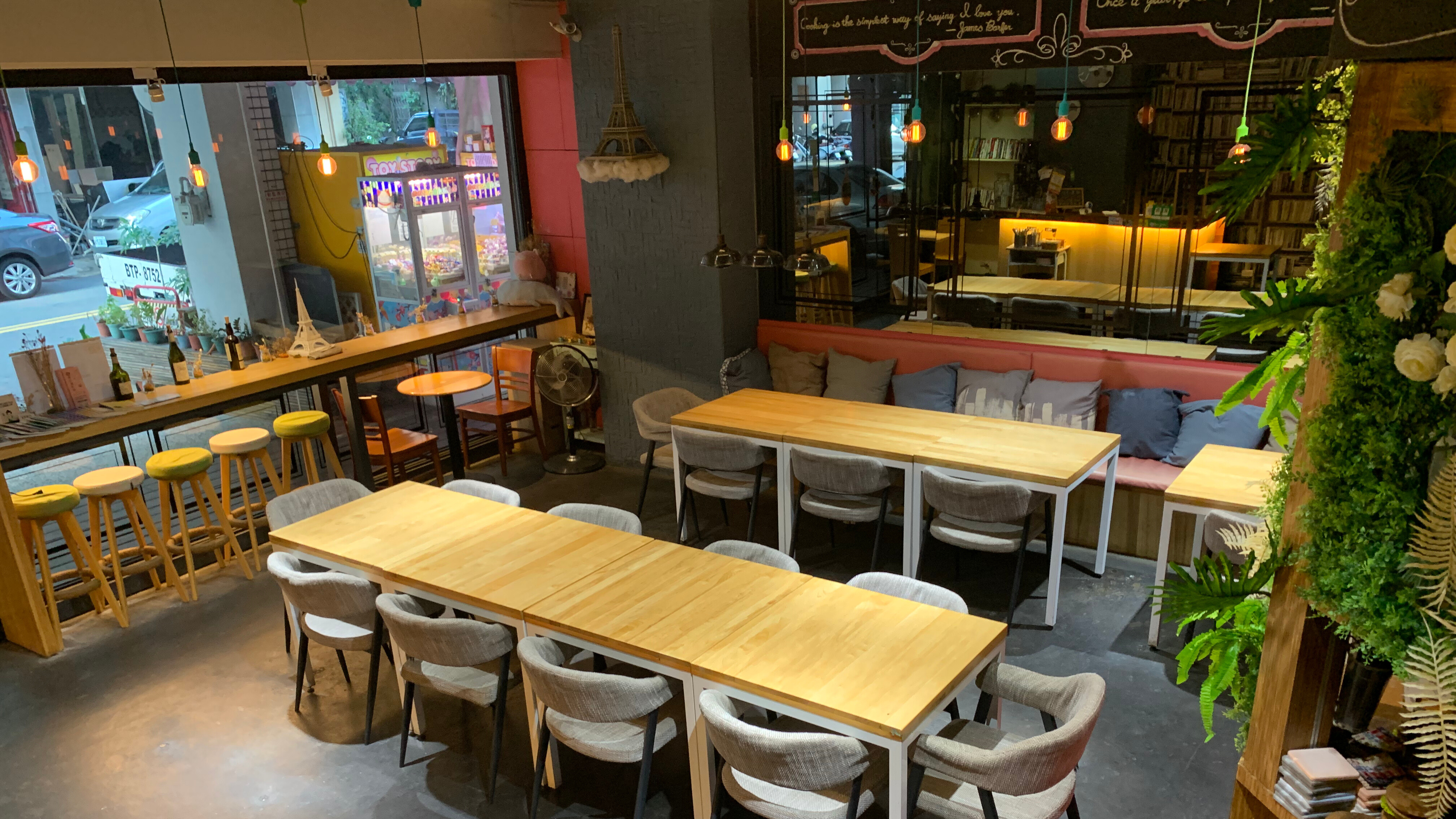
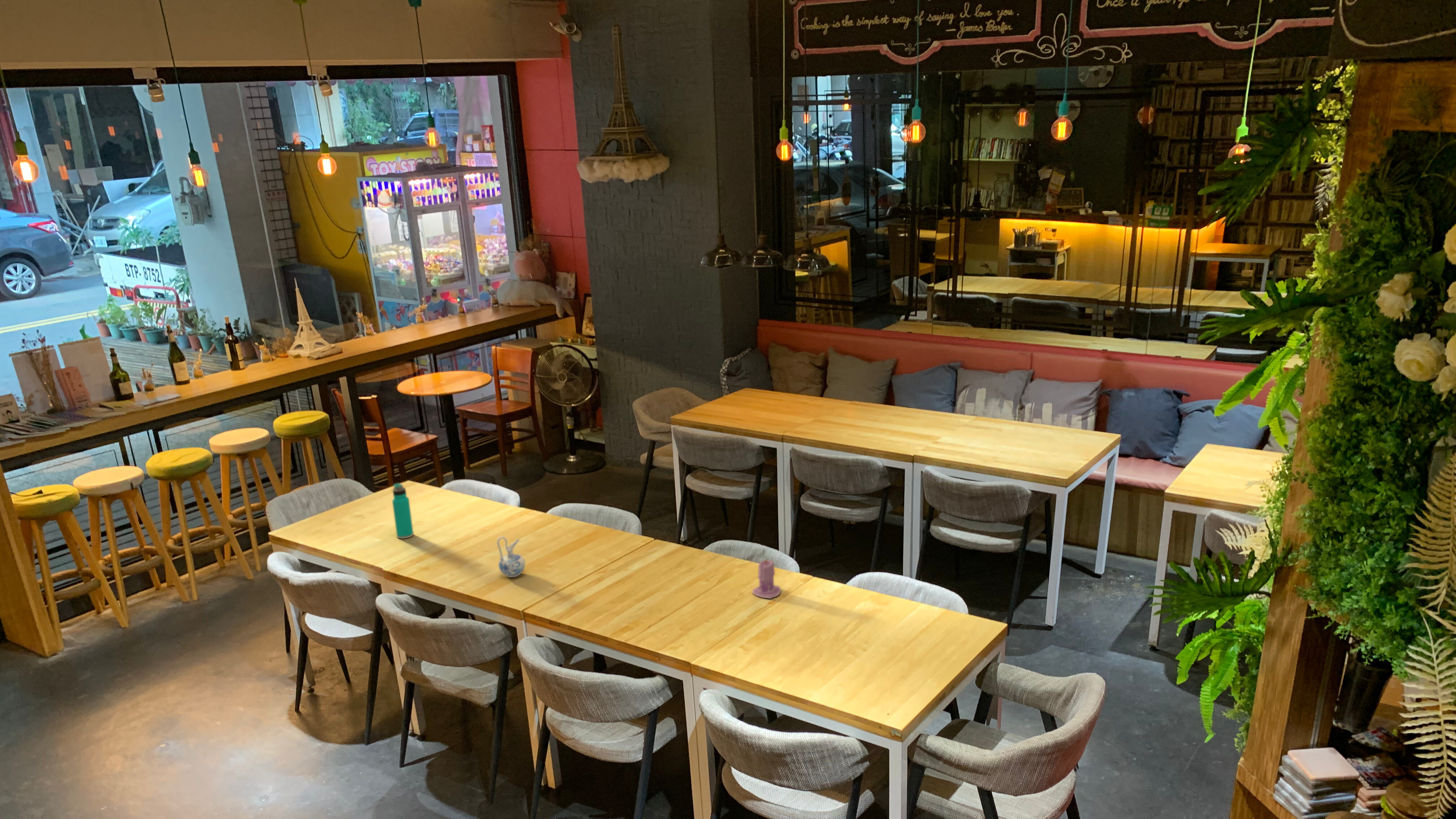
+ ceramic pitcher [497,536,525,578]
+ candle [752,557,781,599]
+ water bottle [392,483,414,539]
